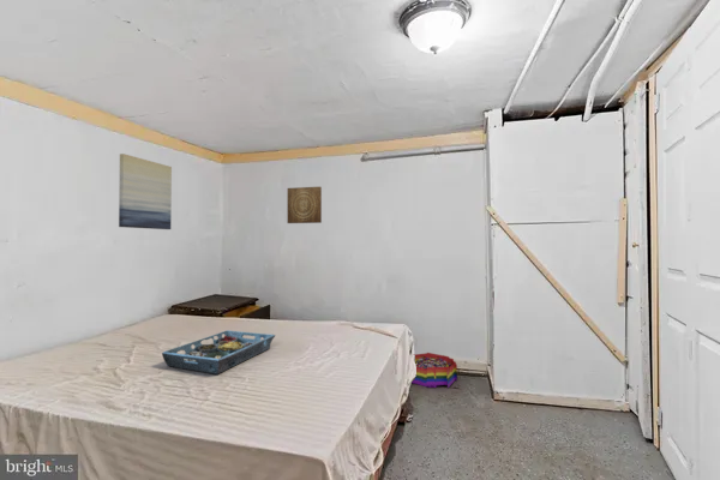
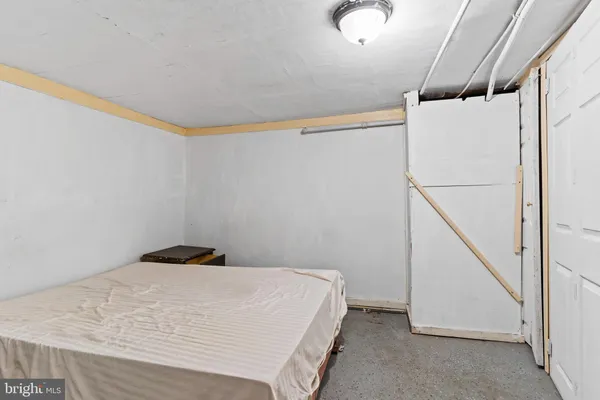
- wall art [118,152,173,230]
- serving tray [161,329,276,376]
- storage bin [410,352,458,389]
- wall art [286,185,323,224]
